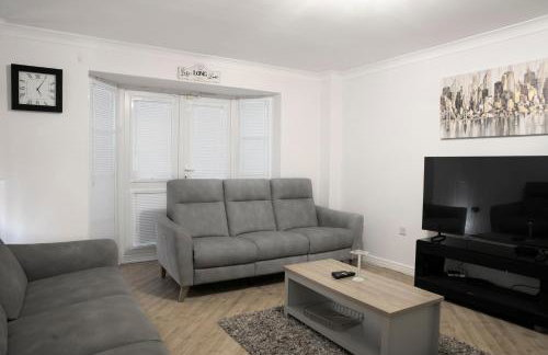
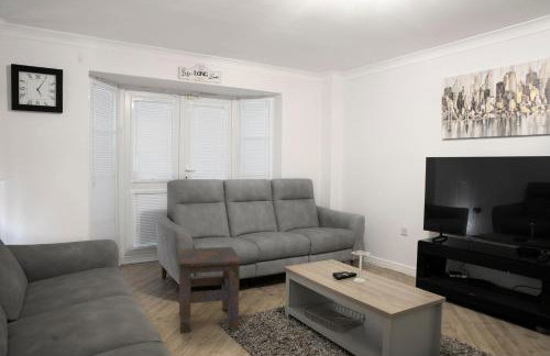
+ side table [177,246,242,335]
